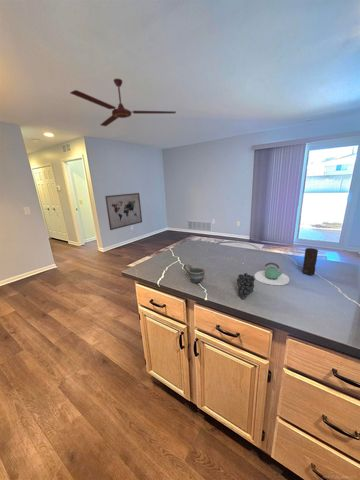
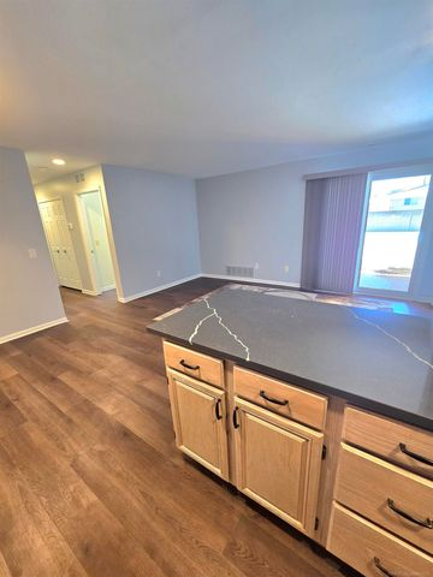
- ceiling fan [69,78,177,127]
- teapot [254,262,290,286]
- candle [301,247,319,276]
- fruit [236,272,256,300]
- cup [182,262,206,284]
- wall art [104,192,143,231]
